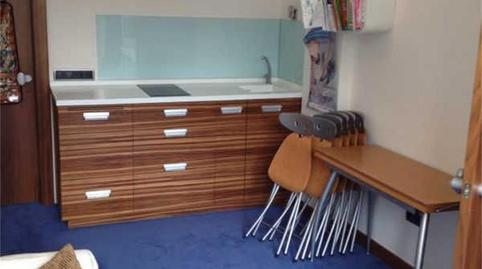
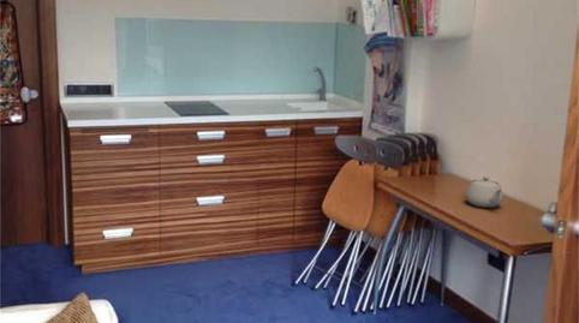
+ teapot [464,175,505,209]
